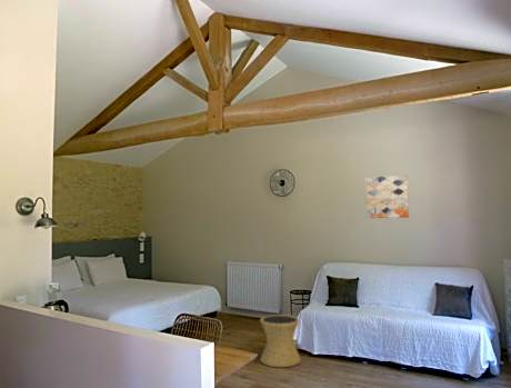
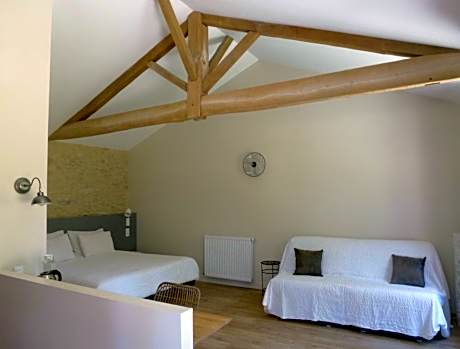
- side table [259,314,302,368]
- wall art [364,175,410,219]
